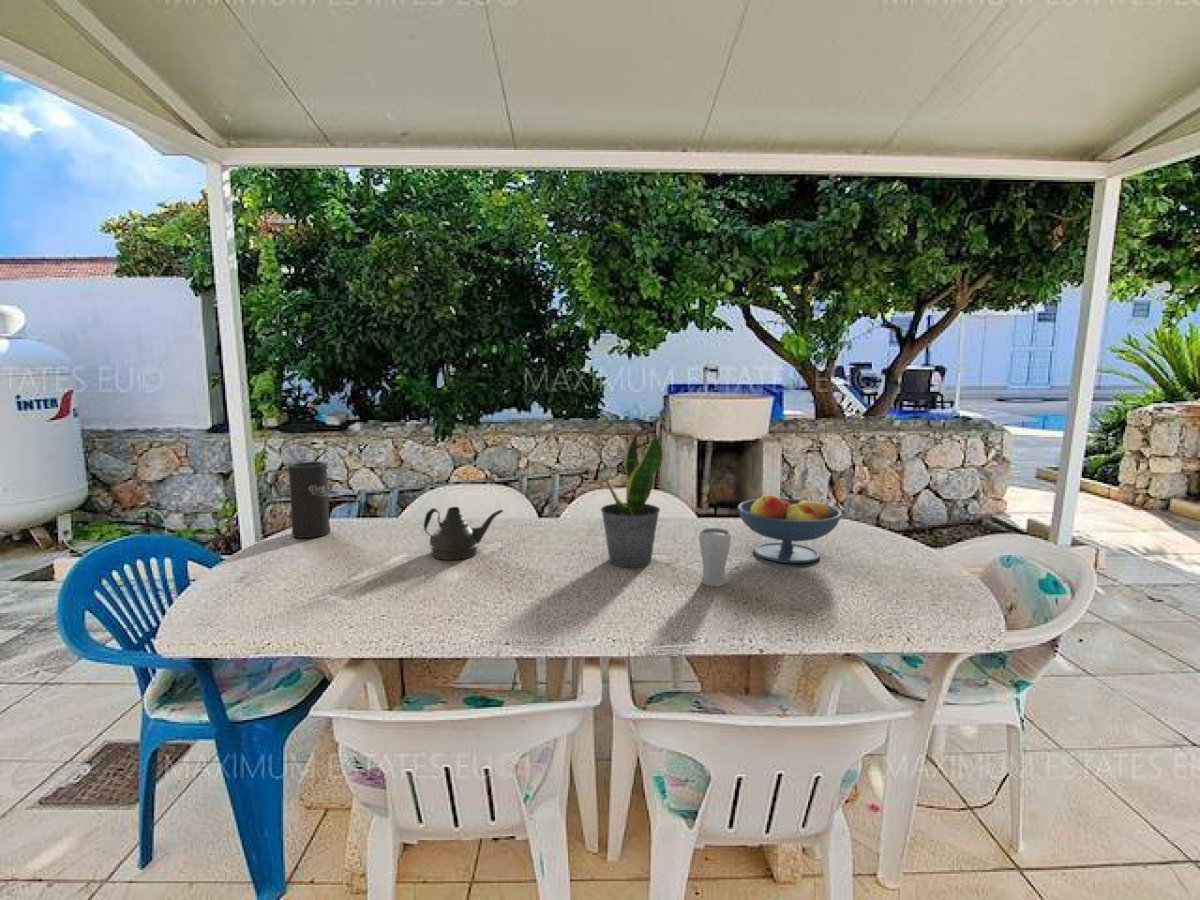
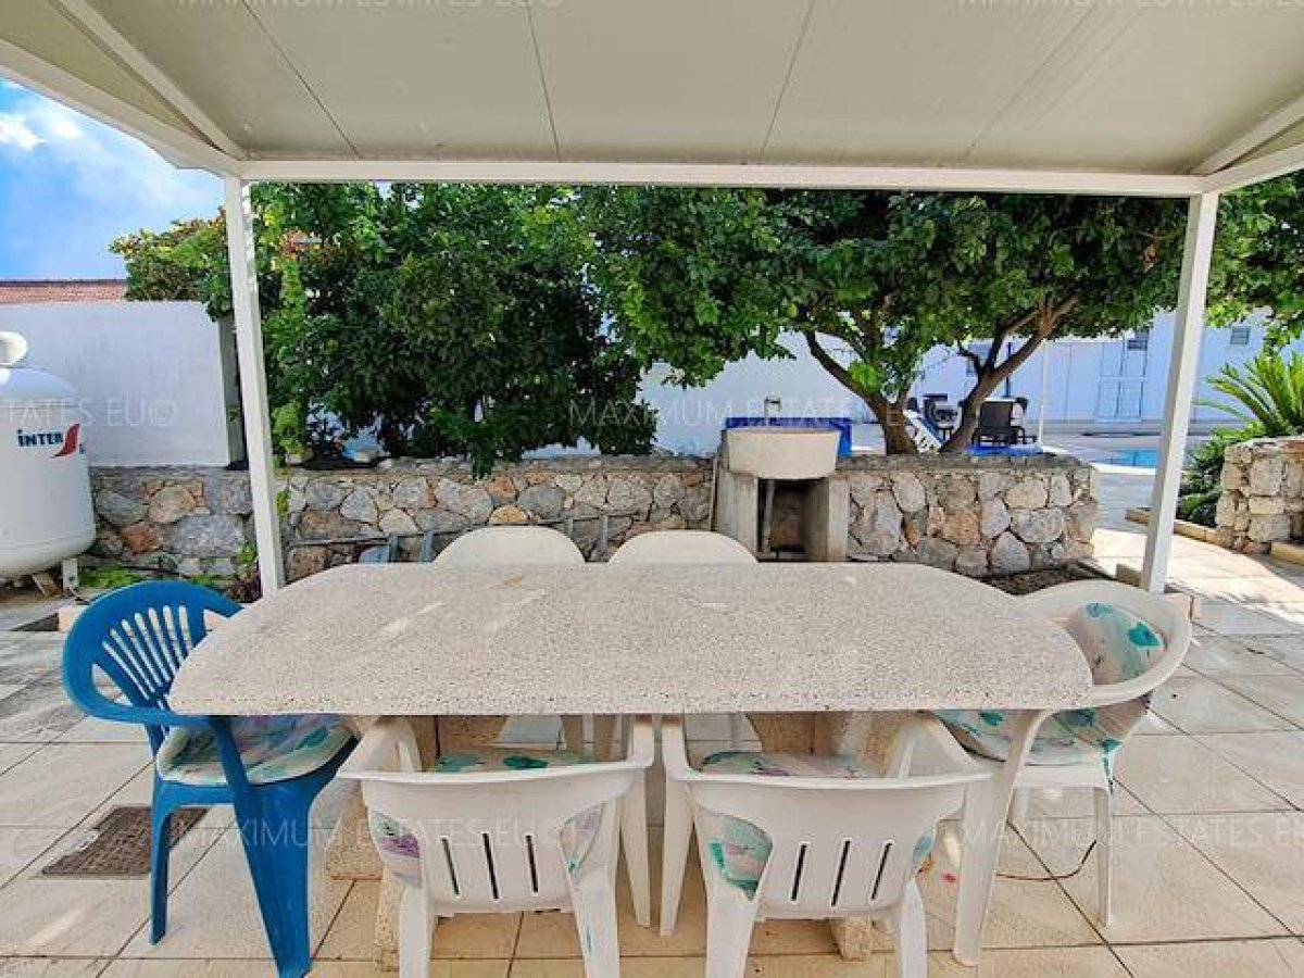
- drinking glass [698,527,732,588]
- teapot [423,506,504,561]
- potted plant [600,432,664,569]
- fruit bowl [736,494,843,564]
- speaker [287,461,331,540]
